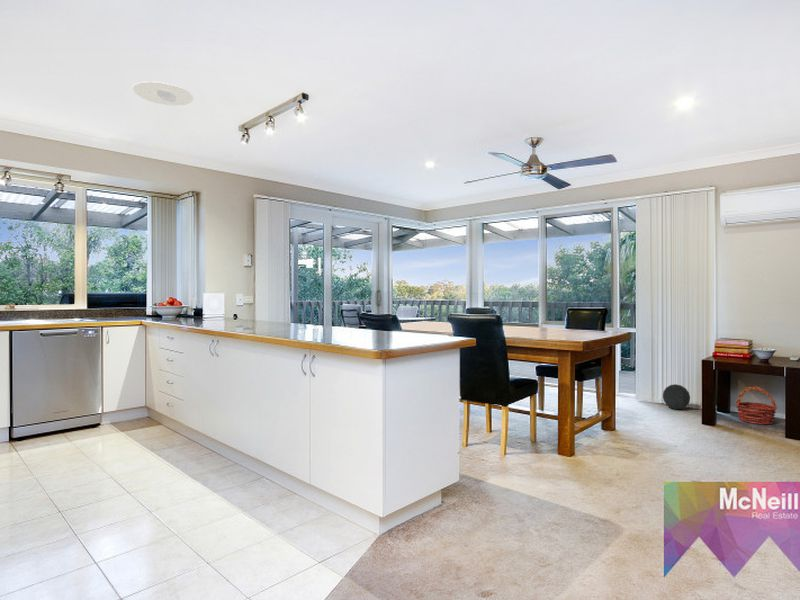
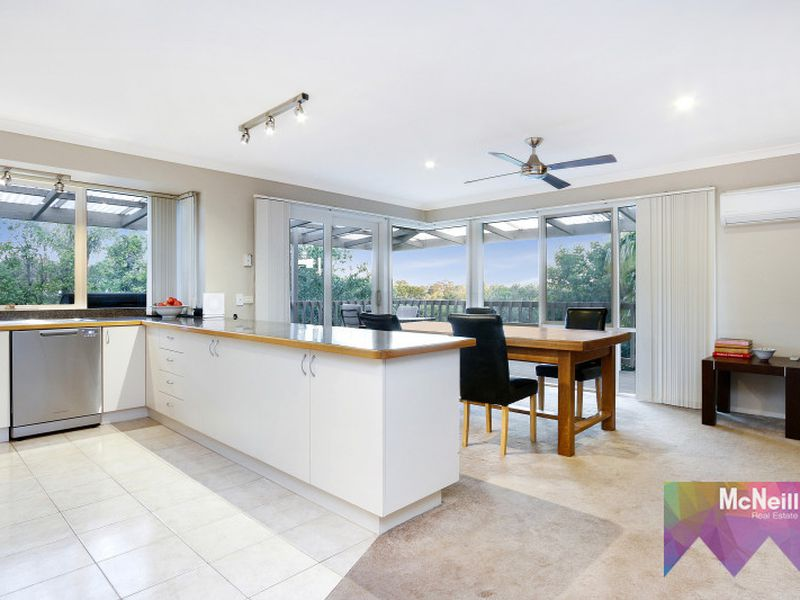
- ball [662,383,691,410]
- recessed light [131,80,194,106]
- basket [734,386,778,425]
